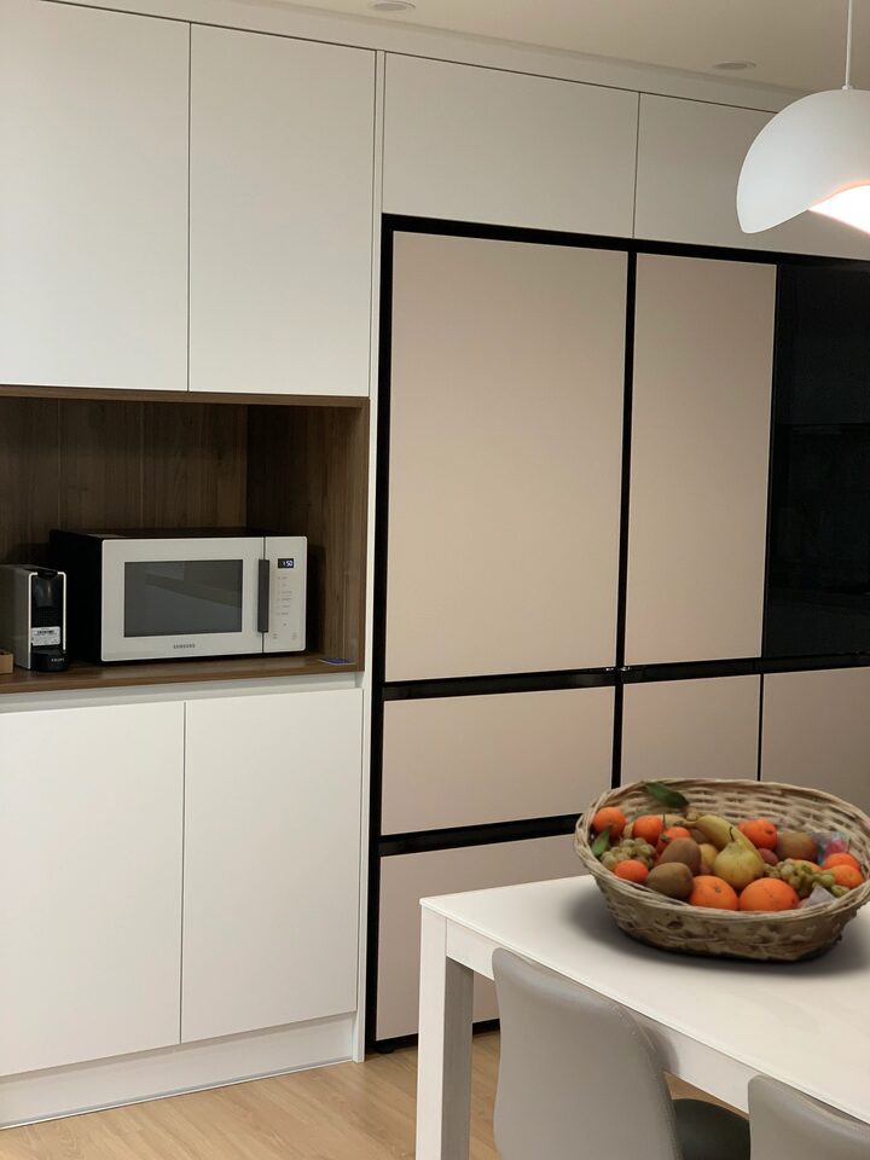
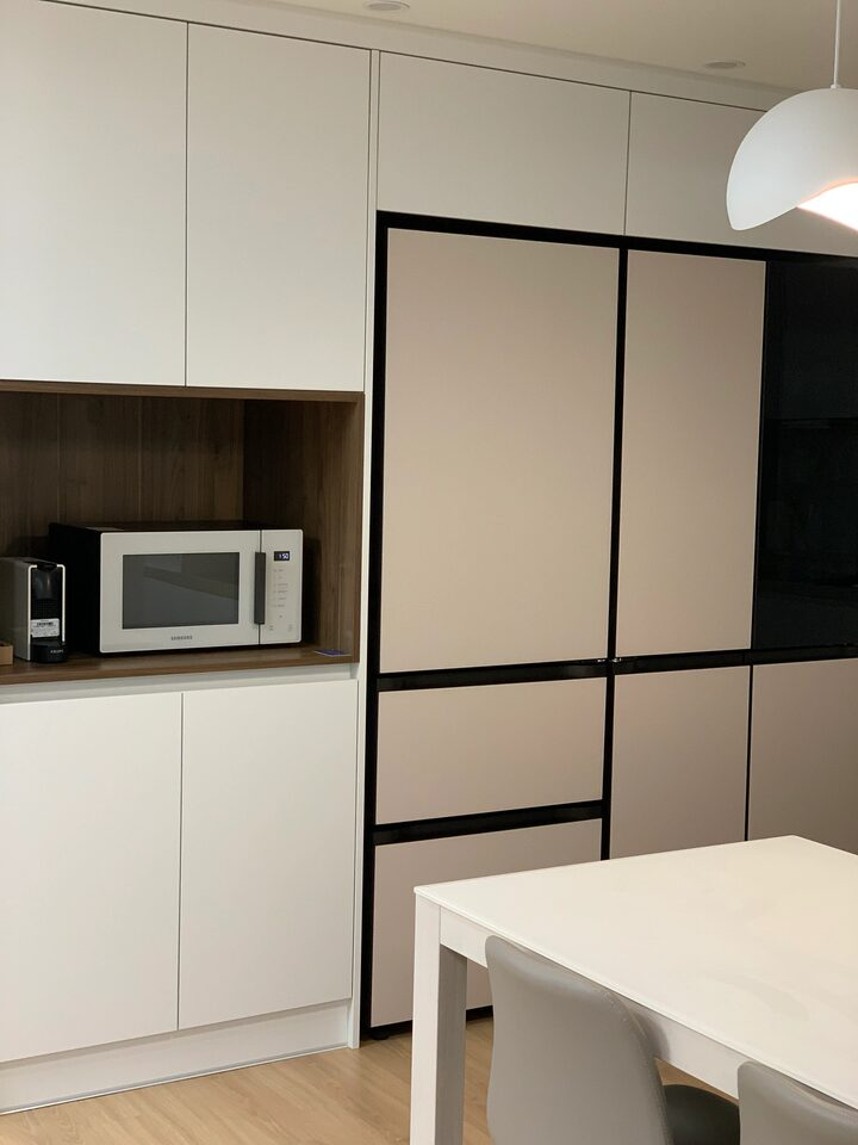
- fruit basket [572,777,870,962]
